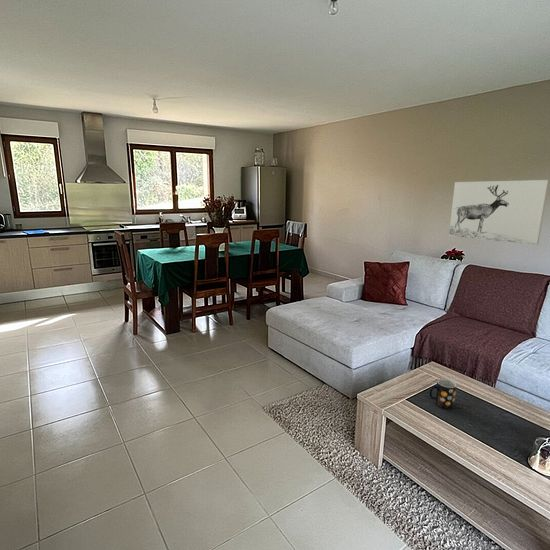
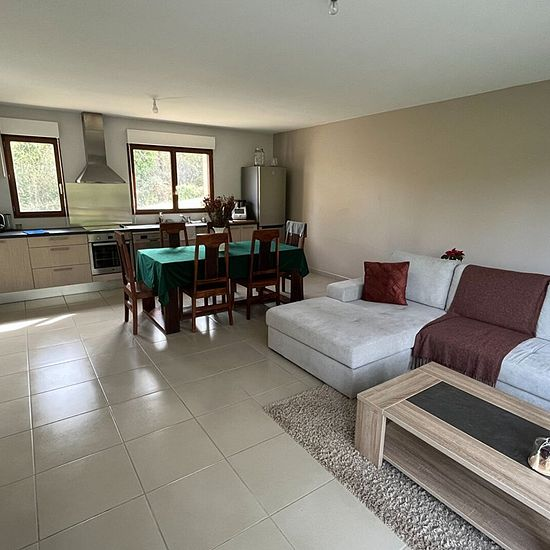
- wall art [448,179,550,246]
- mug [429,378,458,410]
